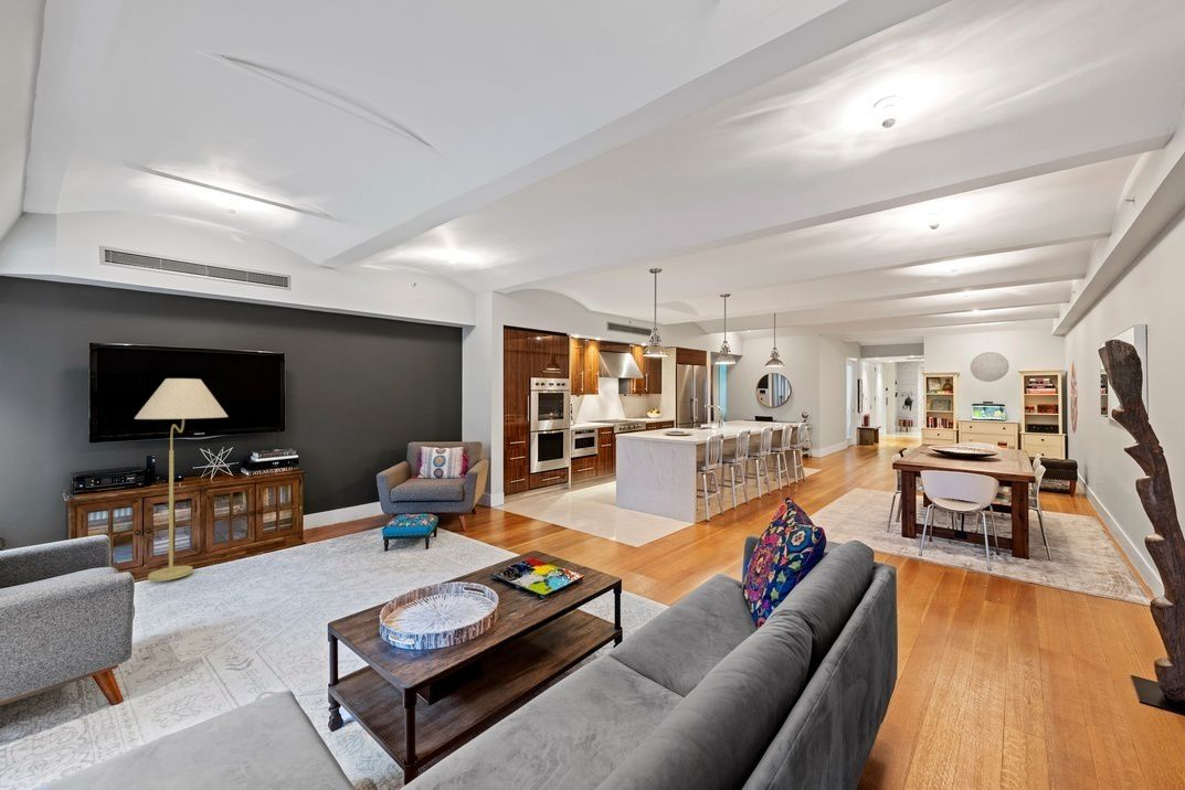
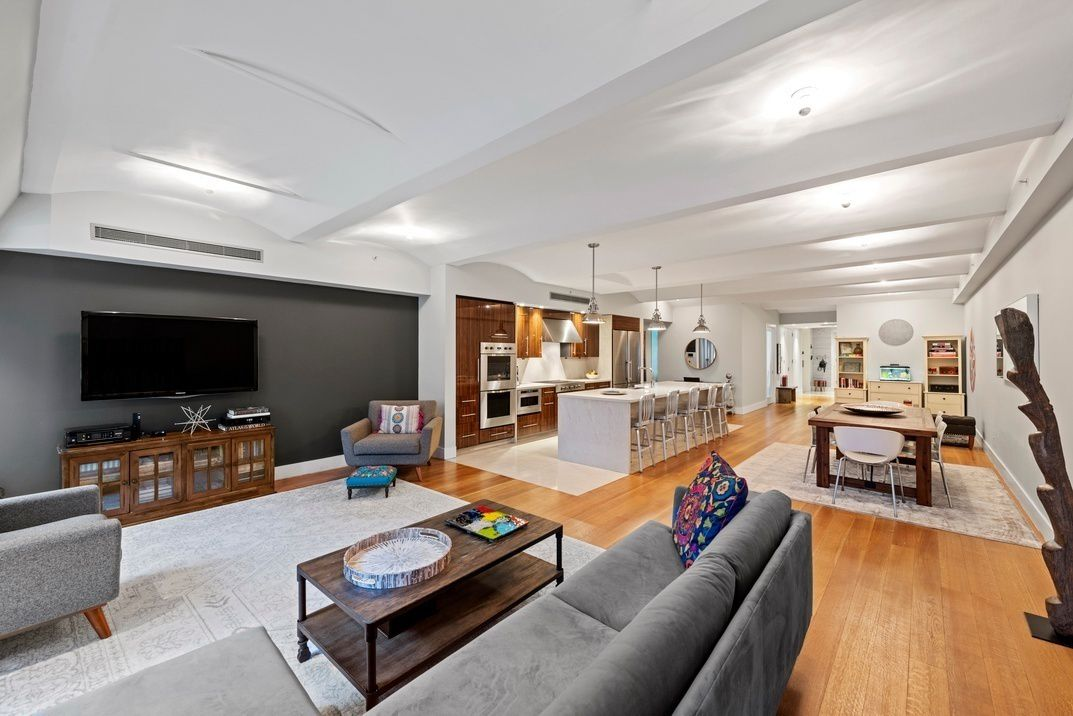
- floor lamp [134,377,230,583]
